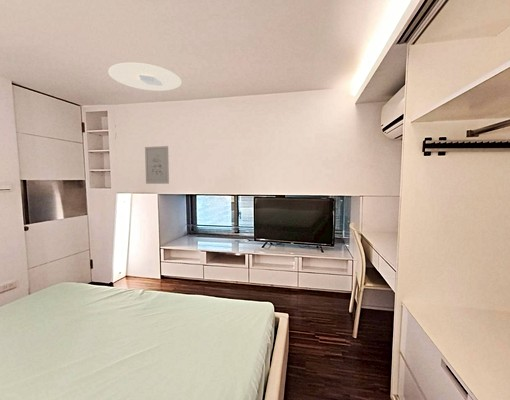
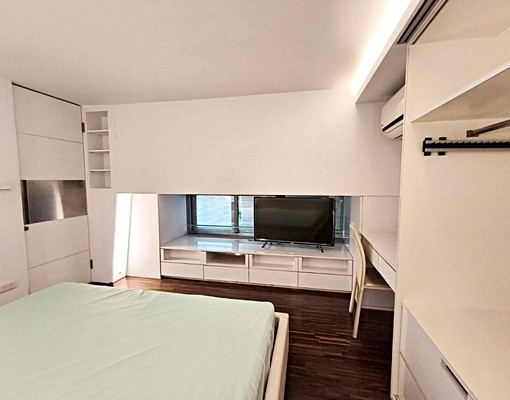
- ceiling light [107,62,182,92]
- wall art [144,145,170,185]
